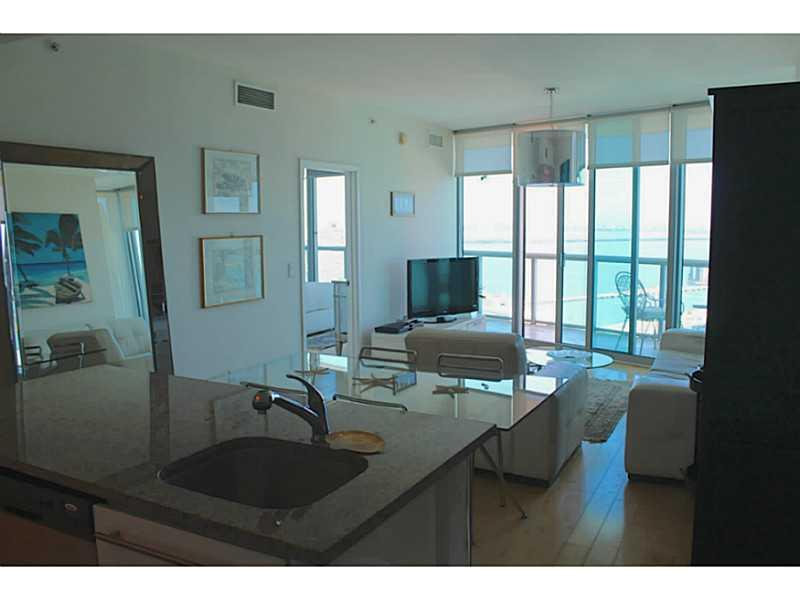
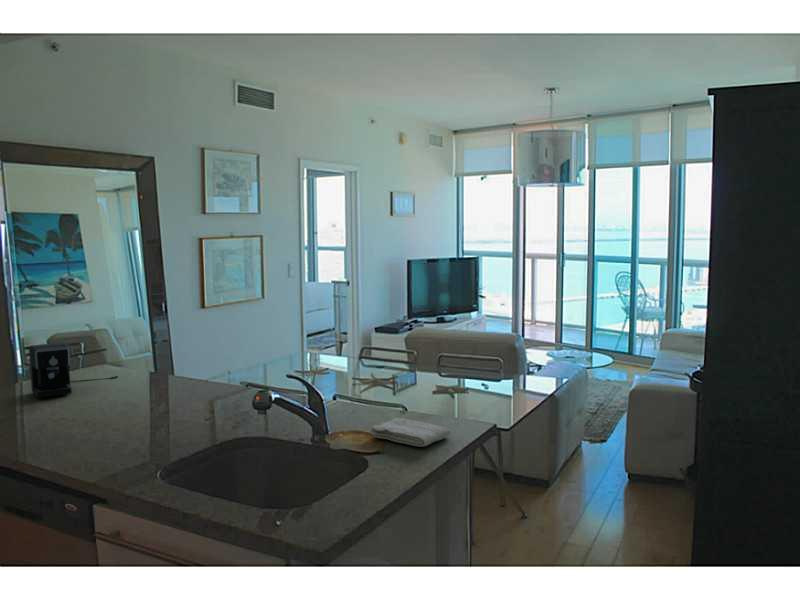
+ coffee maker [28,342,119,399]
+ washcloth [369,417,451,448]
